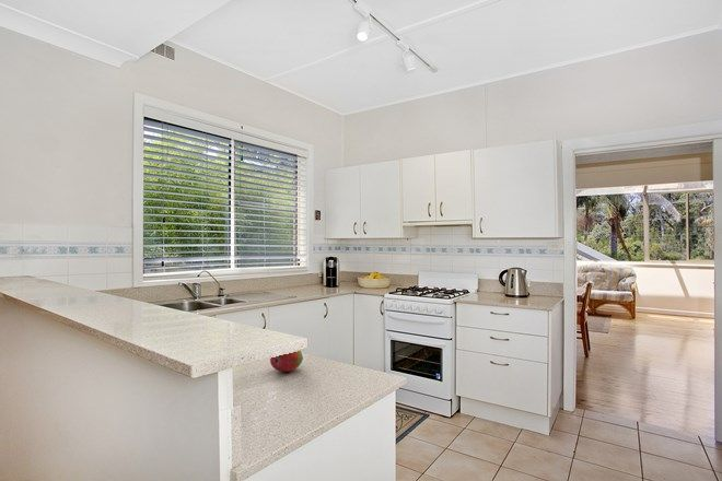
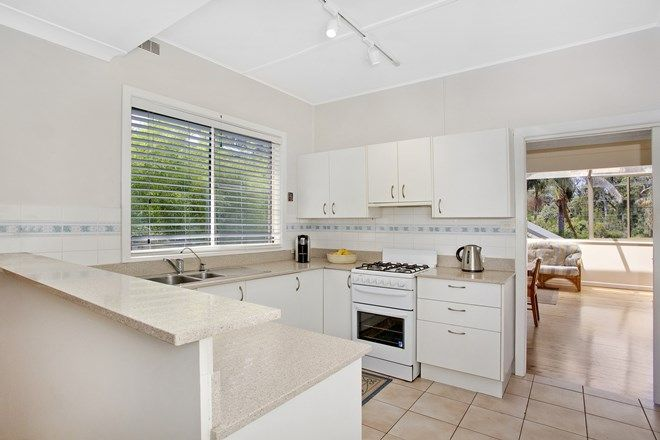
- fruit [269,350,304,373]
